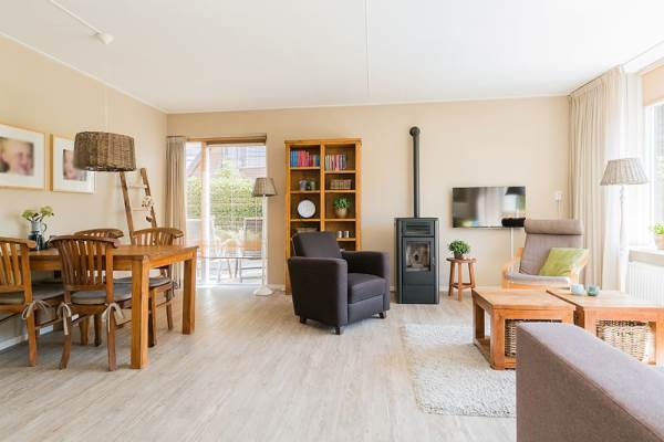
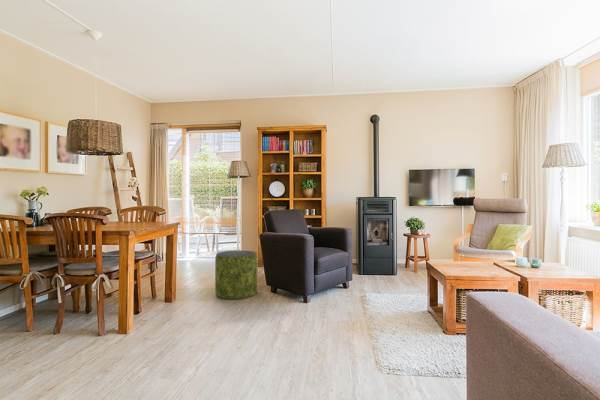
+ pouf [214,250,258,300]
